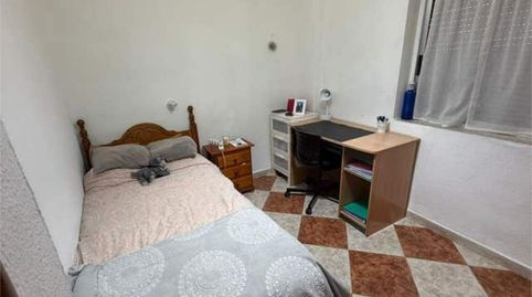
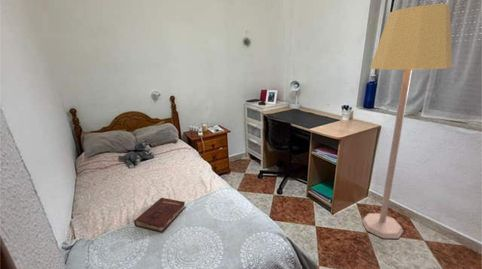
+ lamp [360,3,453,239]
+ hardback book [133,197,187,233]
